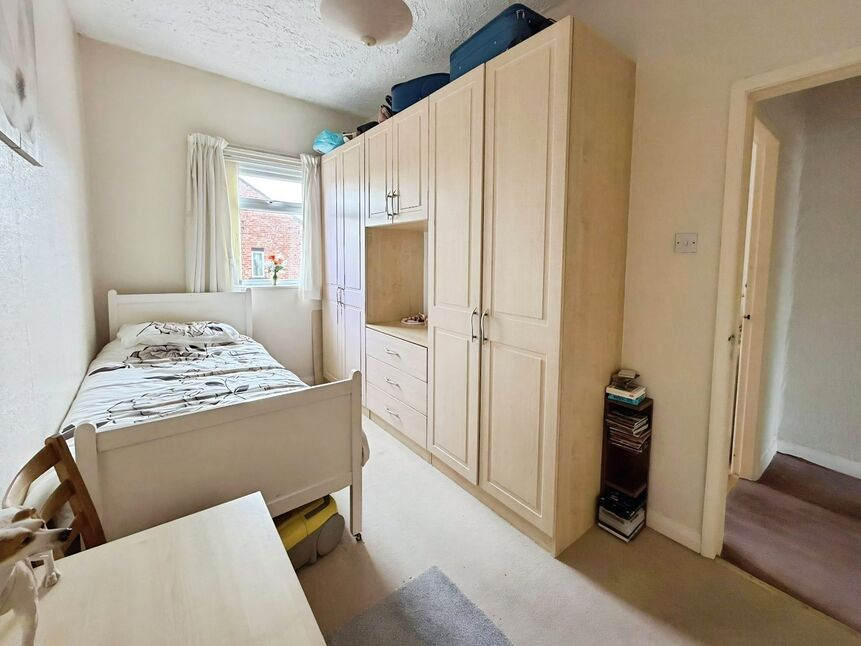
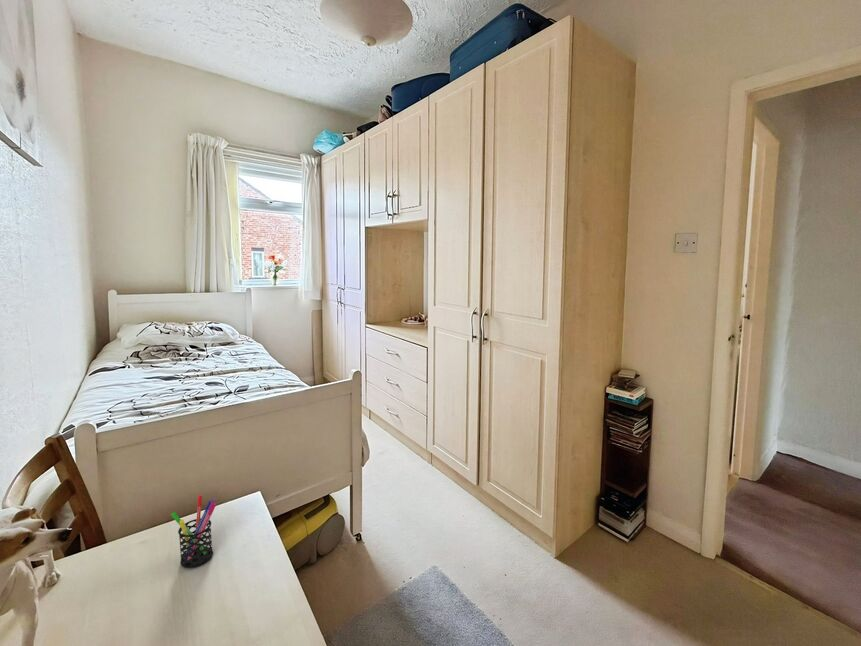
+ pen holder [170,494,217,569]
